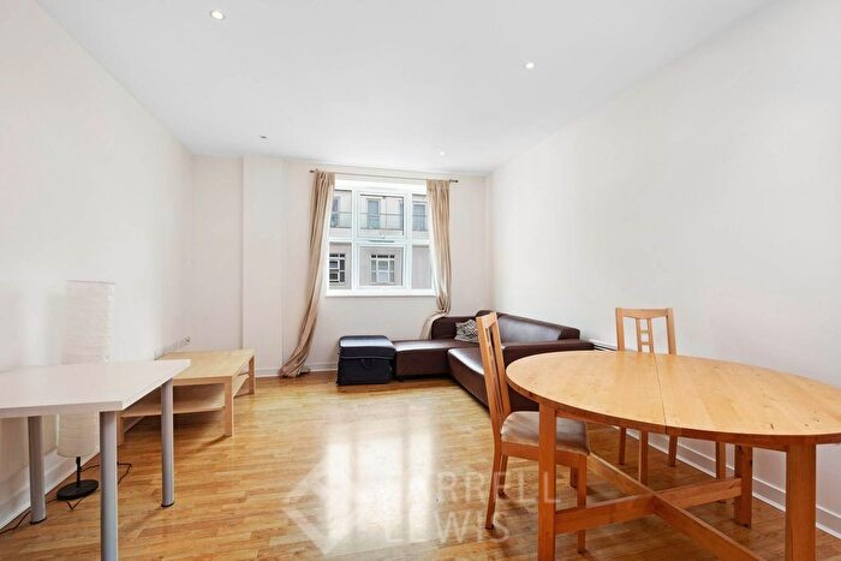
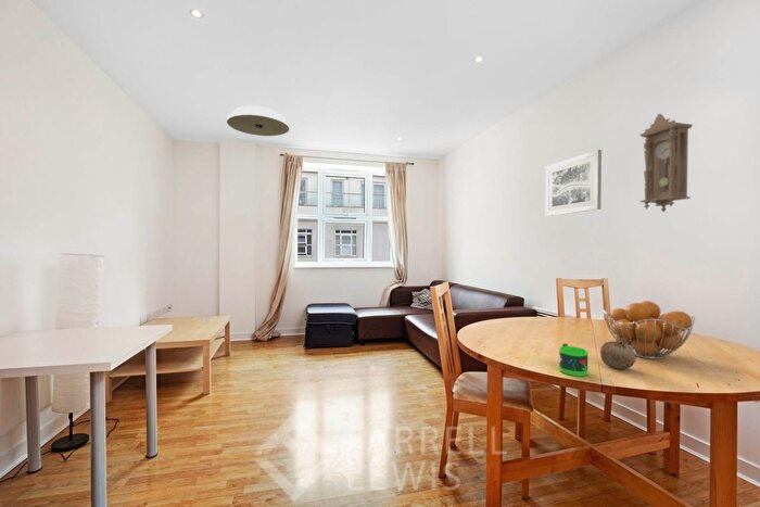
+ fruit [599,340,636,370]
+ pendulum clock [639,113,694,213]
+ wall art [544,149,603,217]
+ fruit basket [601,300,696,360]
+ ceiling light [226,104,290,137]
+ mug [558,342,588,377]
